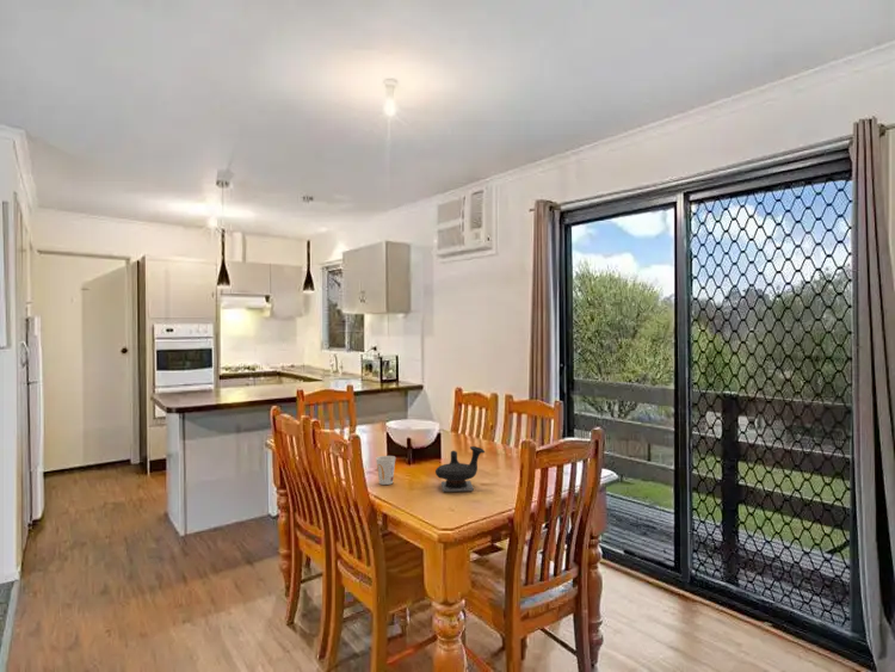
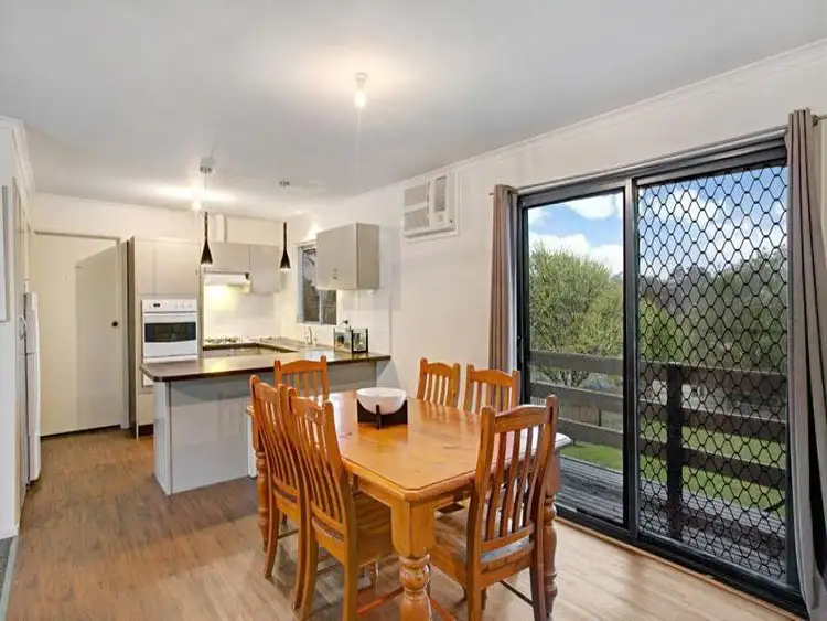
- teapot [434,445,486,493]
- cup [375,455,397,486]
